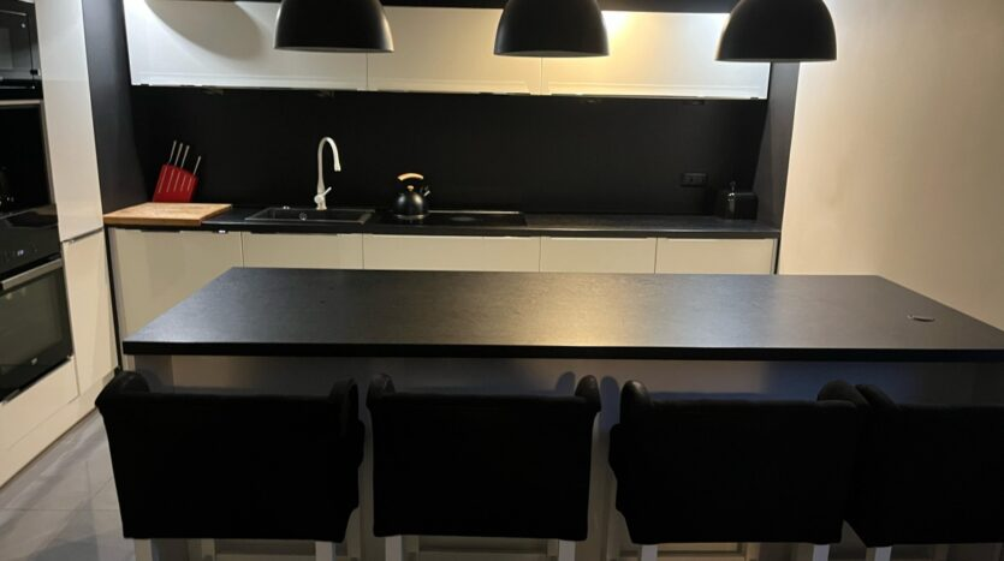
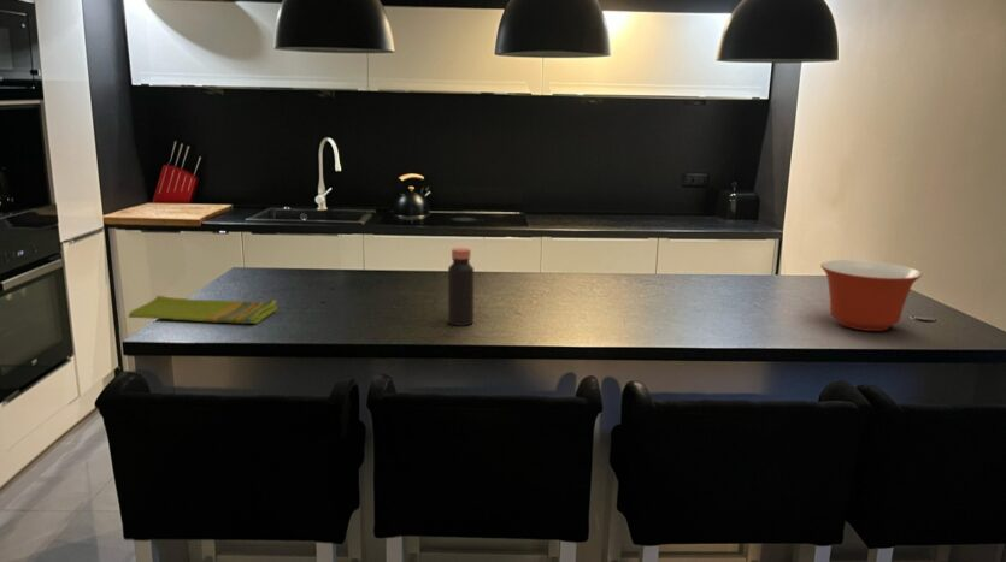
+ mixing bowl [819,259,923,332]
+ bottle [447,247,475,327]
+ dish towel [128,295,278,325]
